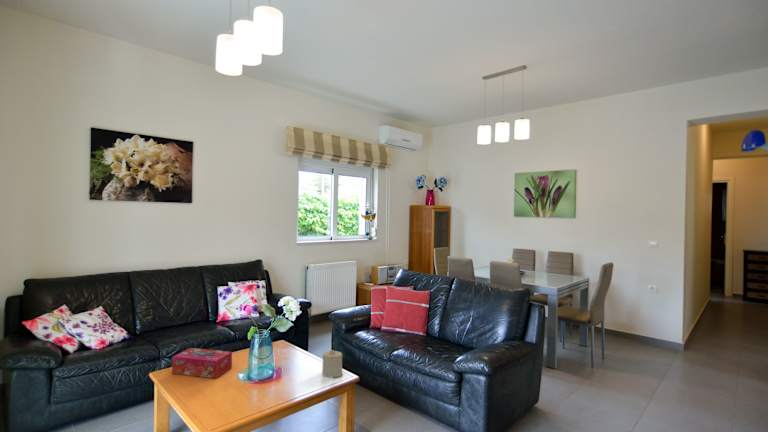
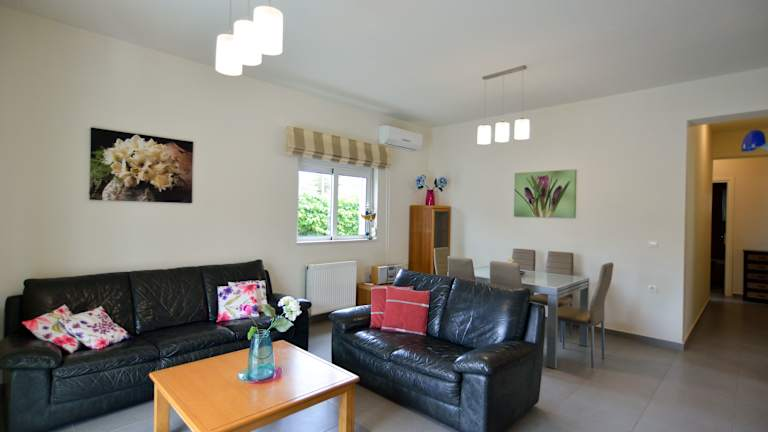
- candle [321,348,344,379]
- tissue box [171,347,233,379]
